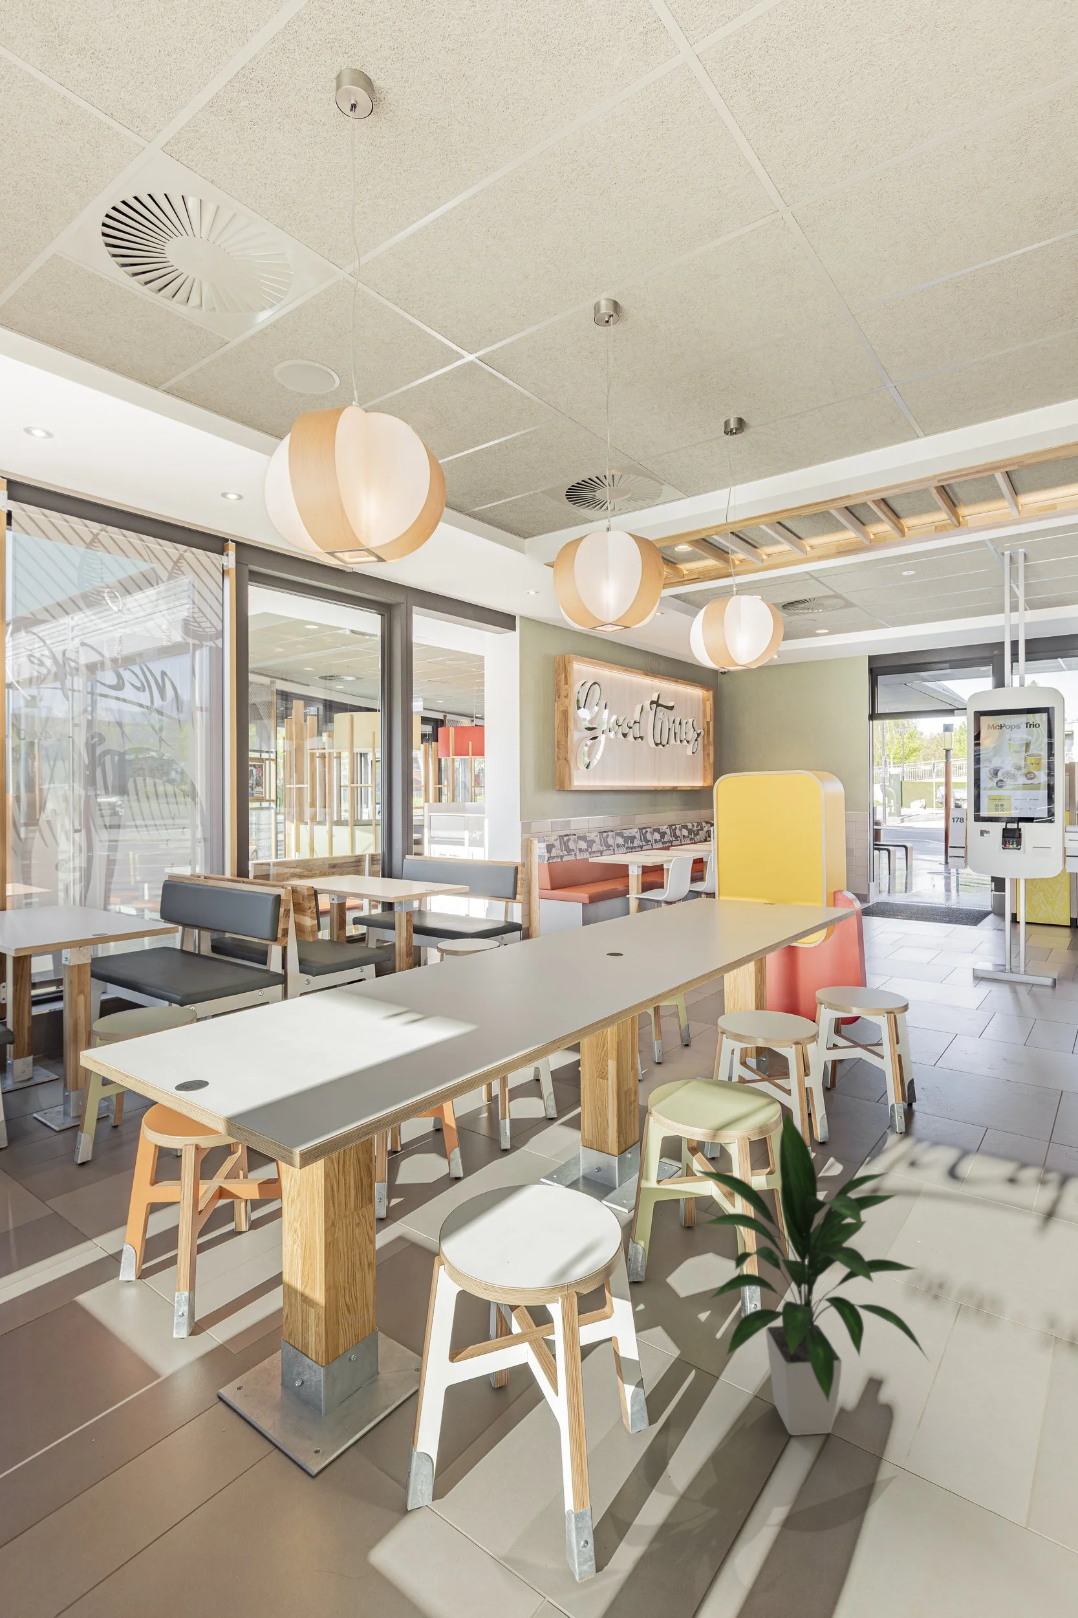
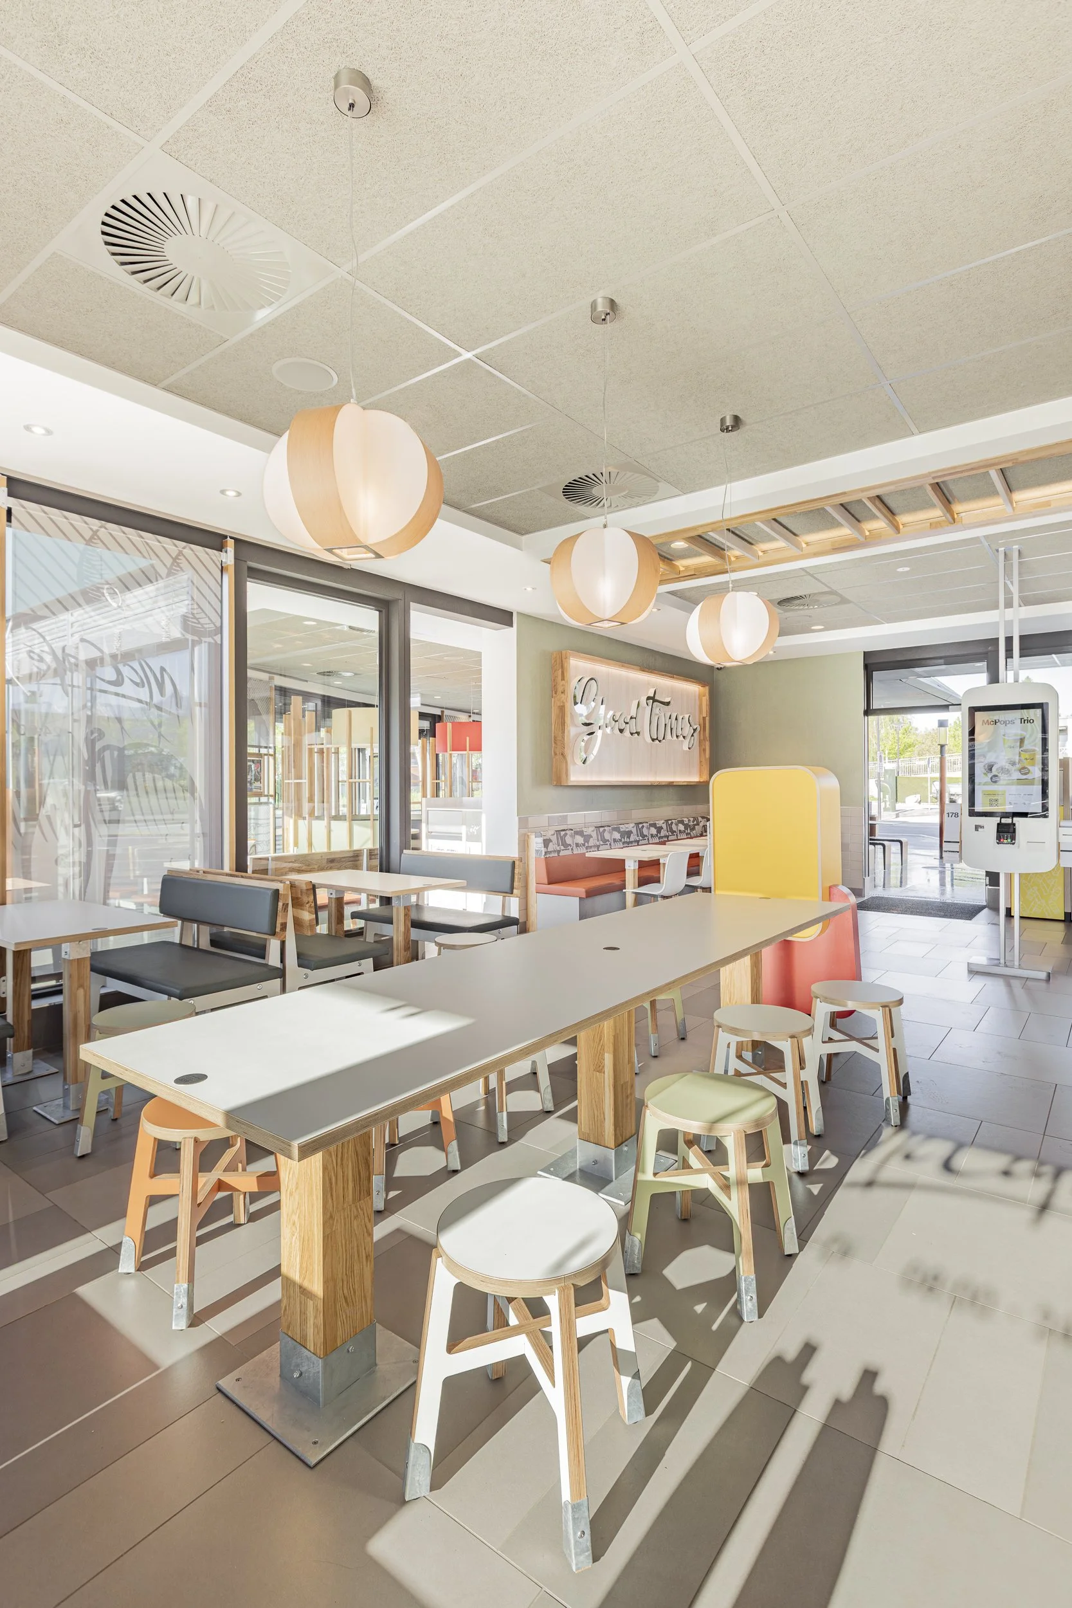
- indoor plant [693,1110,932,1436]
